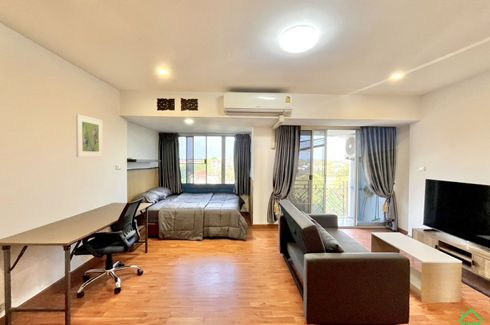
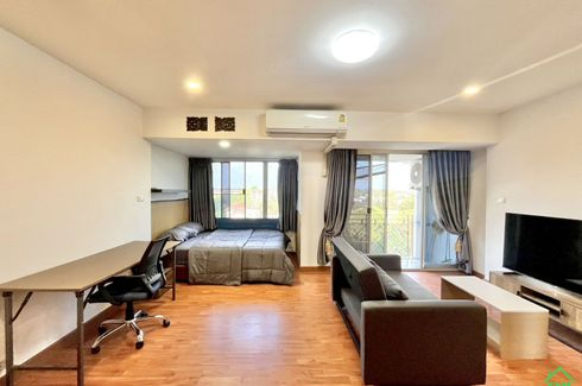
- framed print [75,113,104,158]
